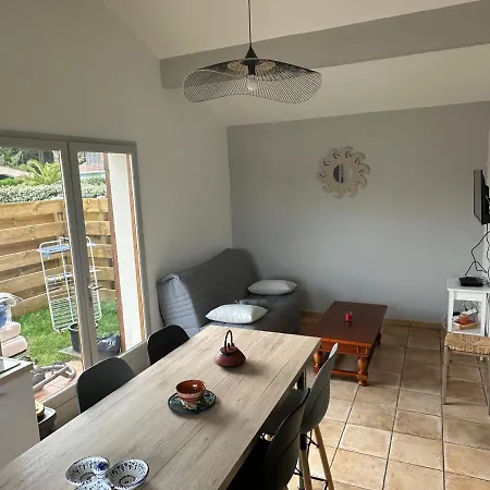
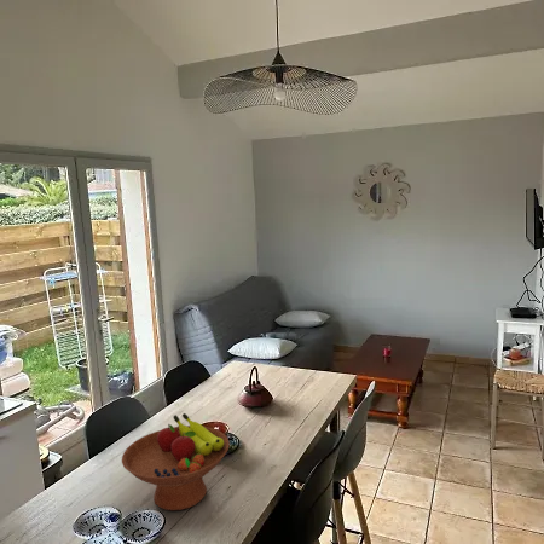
+ fruit bowl [121,412,231,511]
